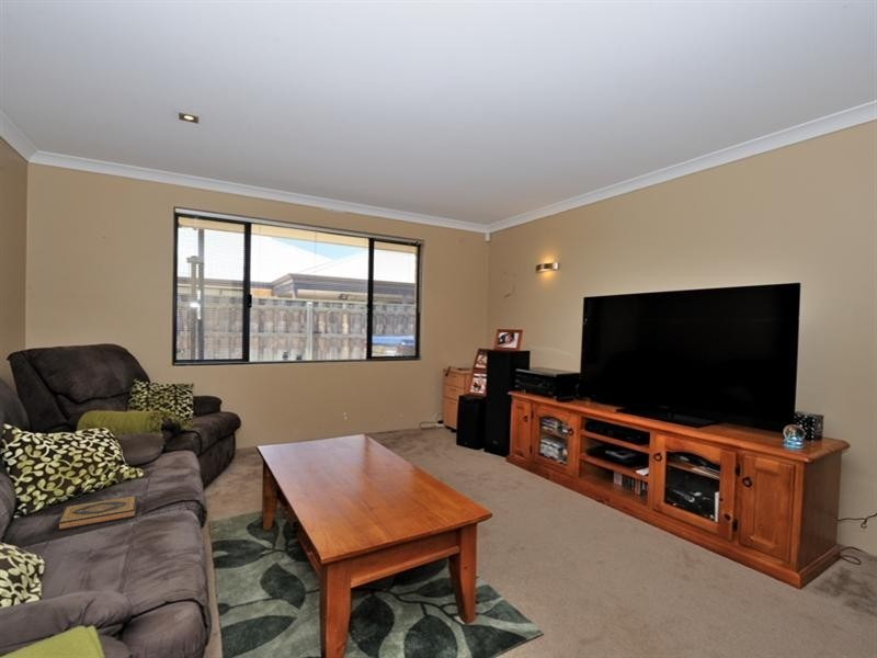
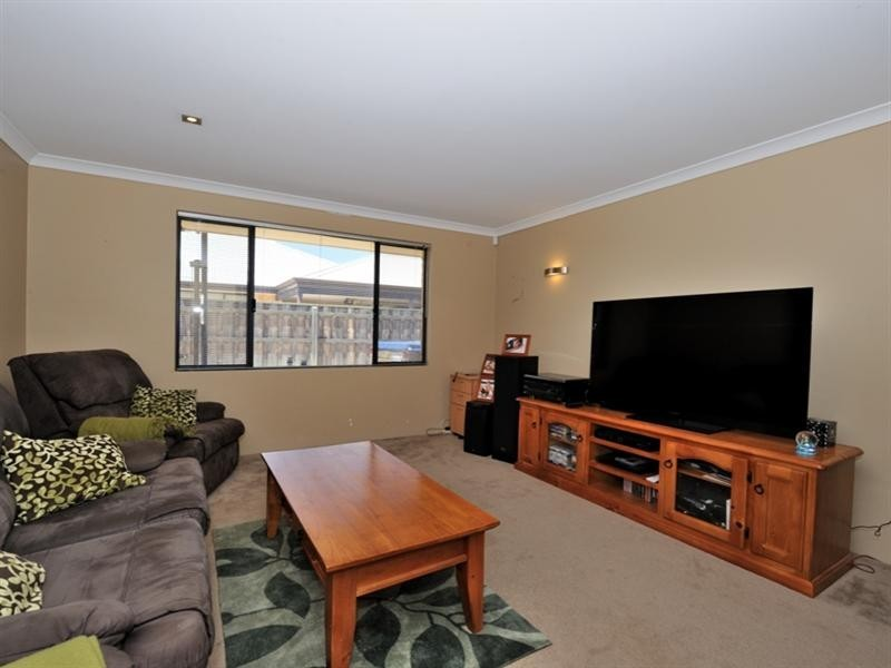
- hardback book [57,495,138,532]
